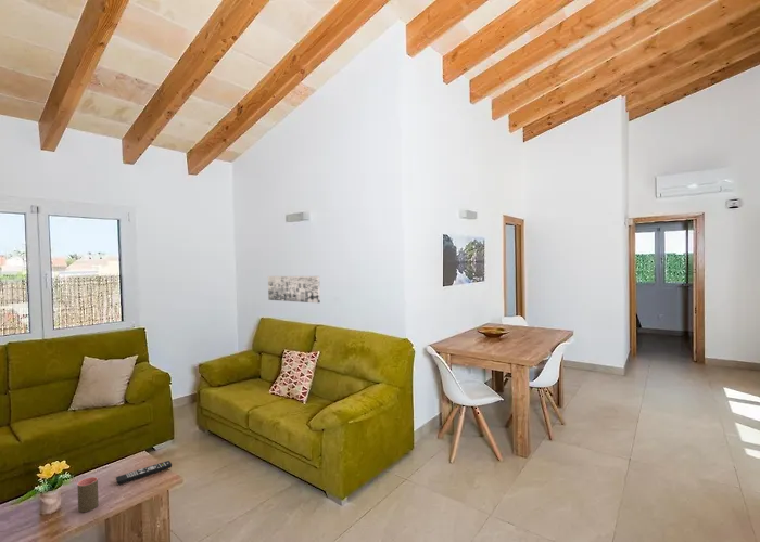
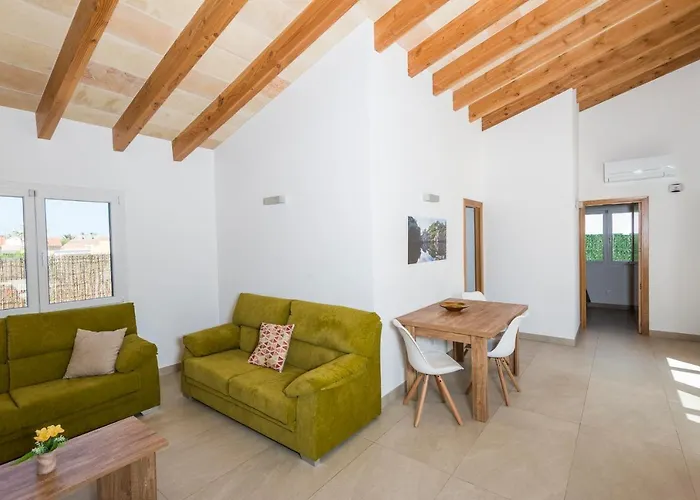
- remote control [115,460,173,486]
- wall art [267,275,321,304]
- cup [76,476,100,514]
